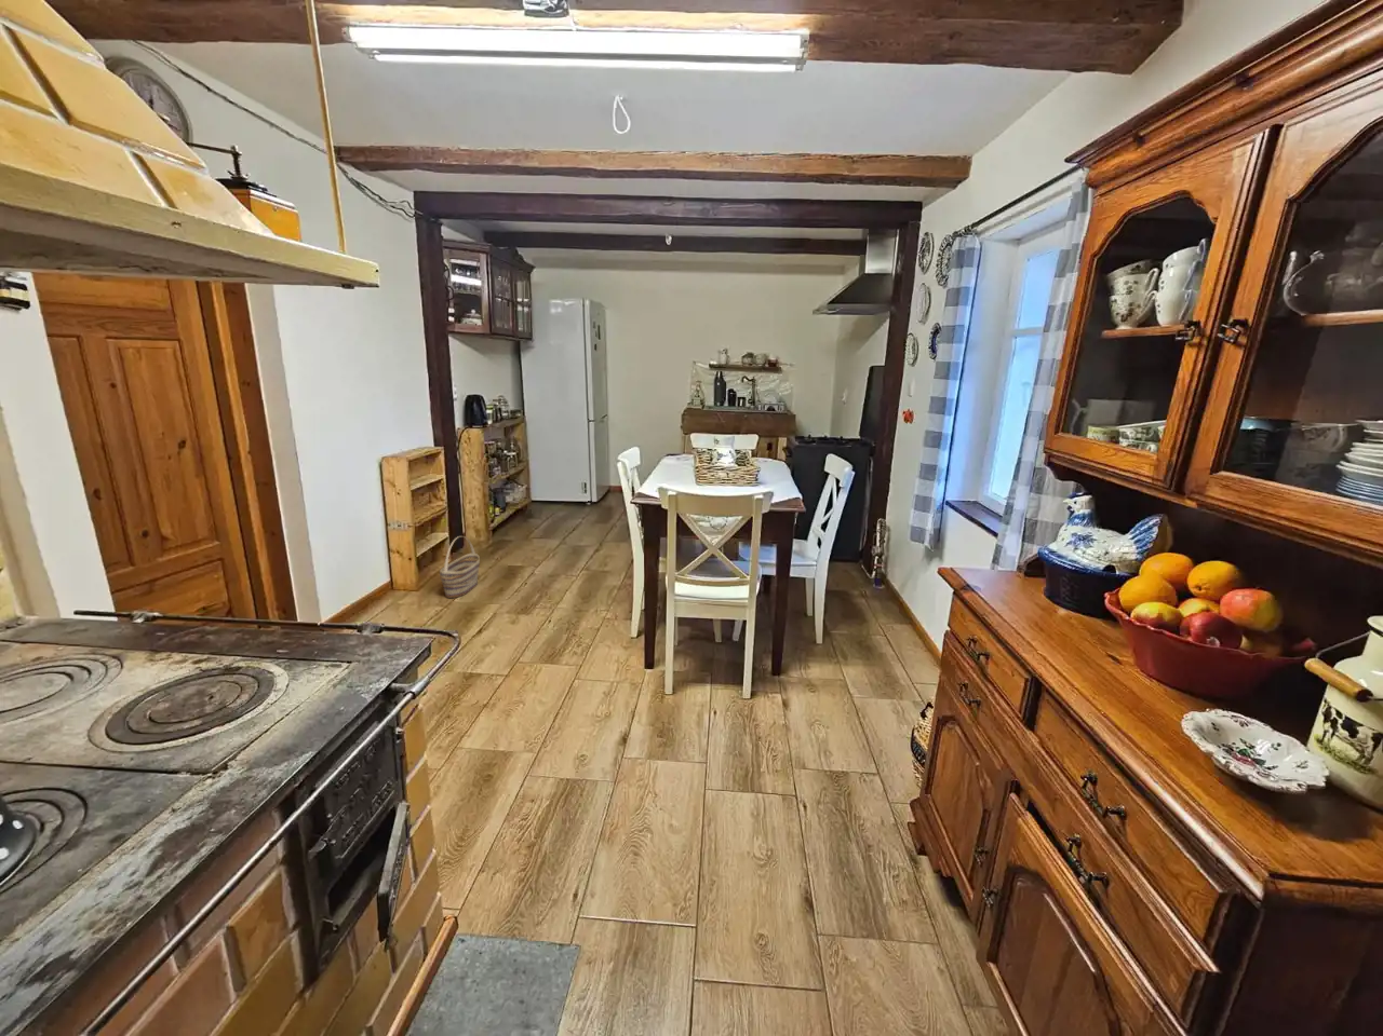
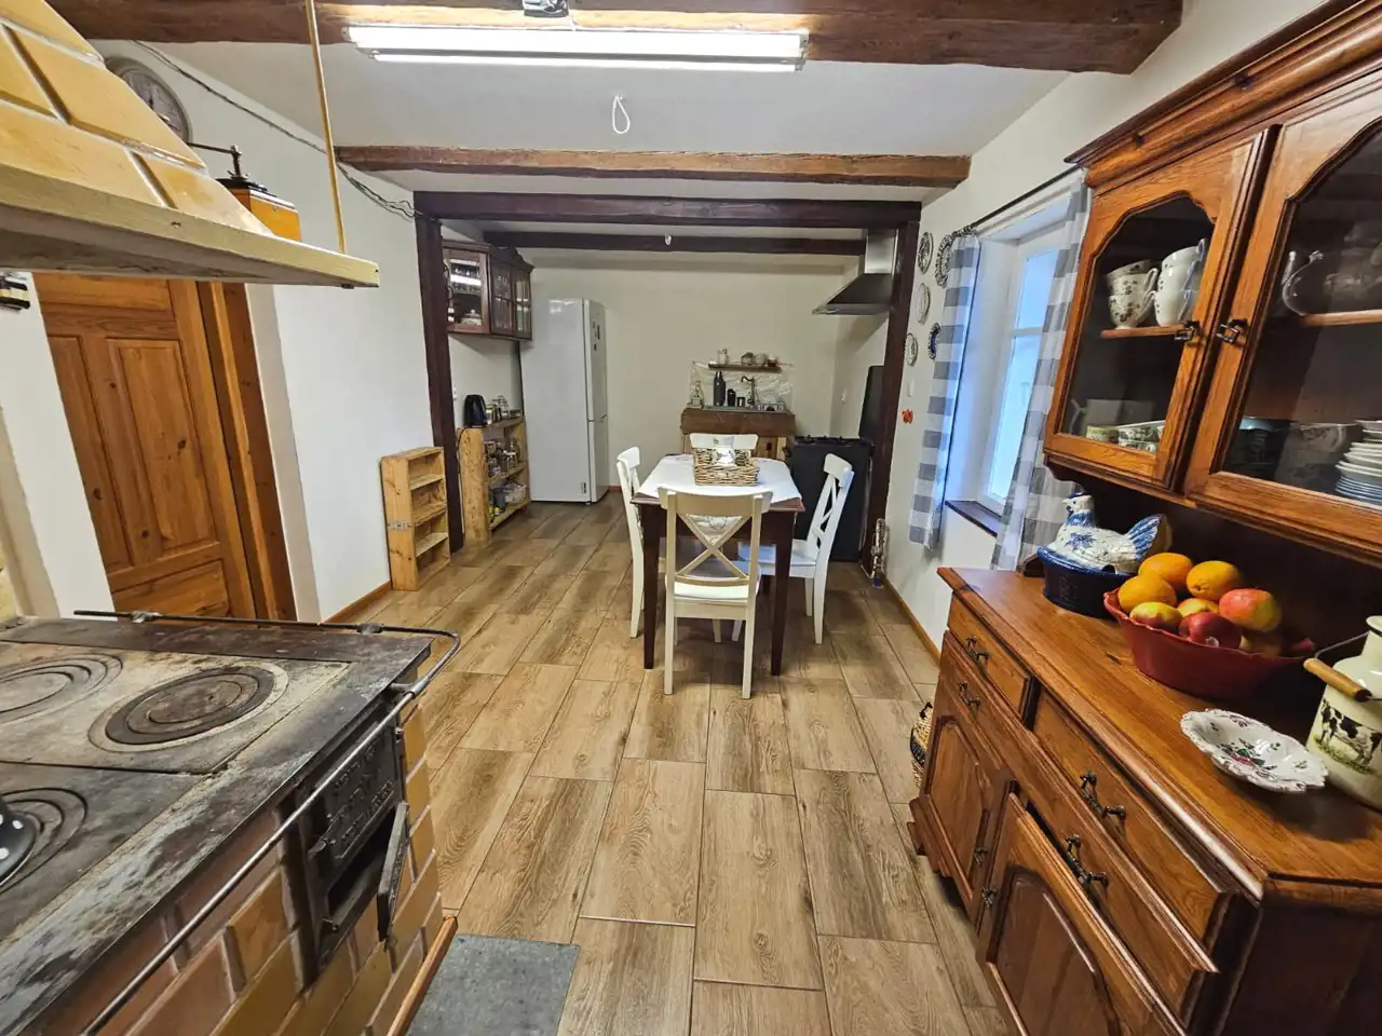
- basket [439,535,481,599]
